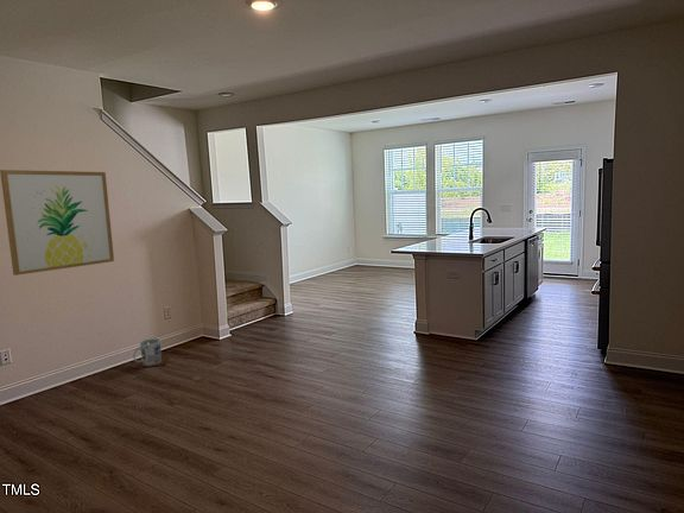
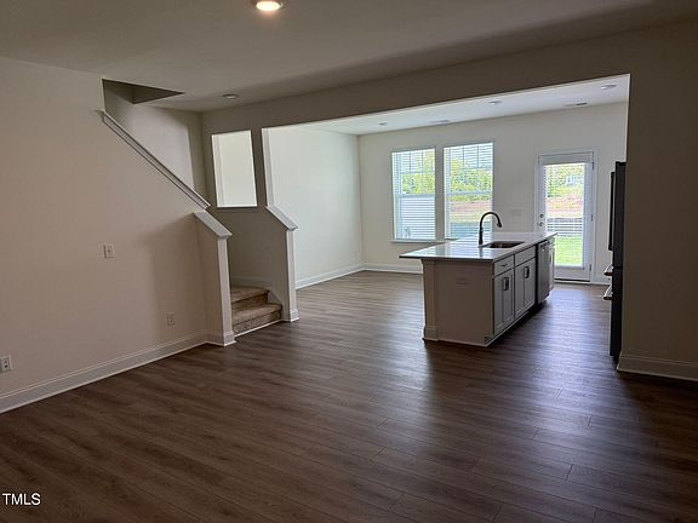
- wall art [0,169,115,277]
- trash can [128,337,169,370]
